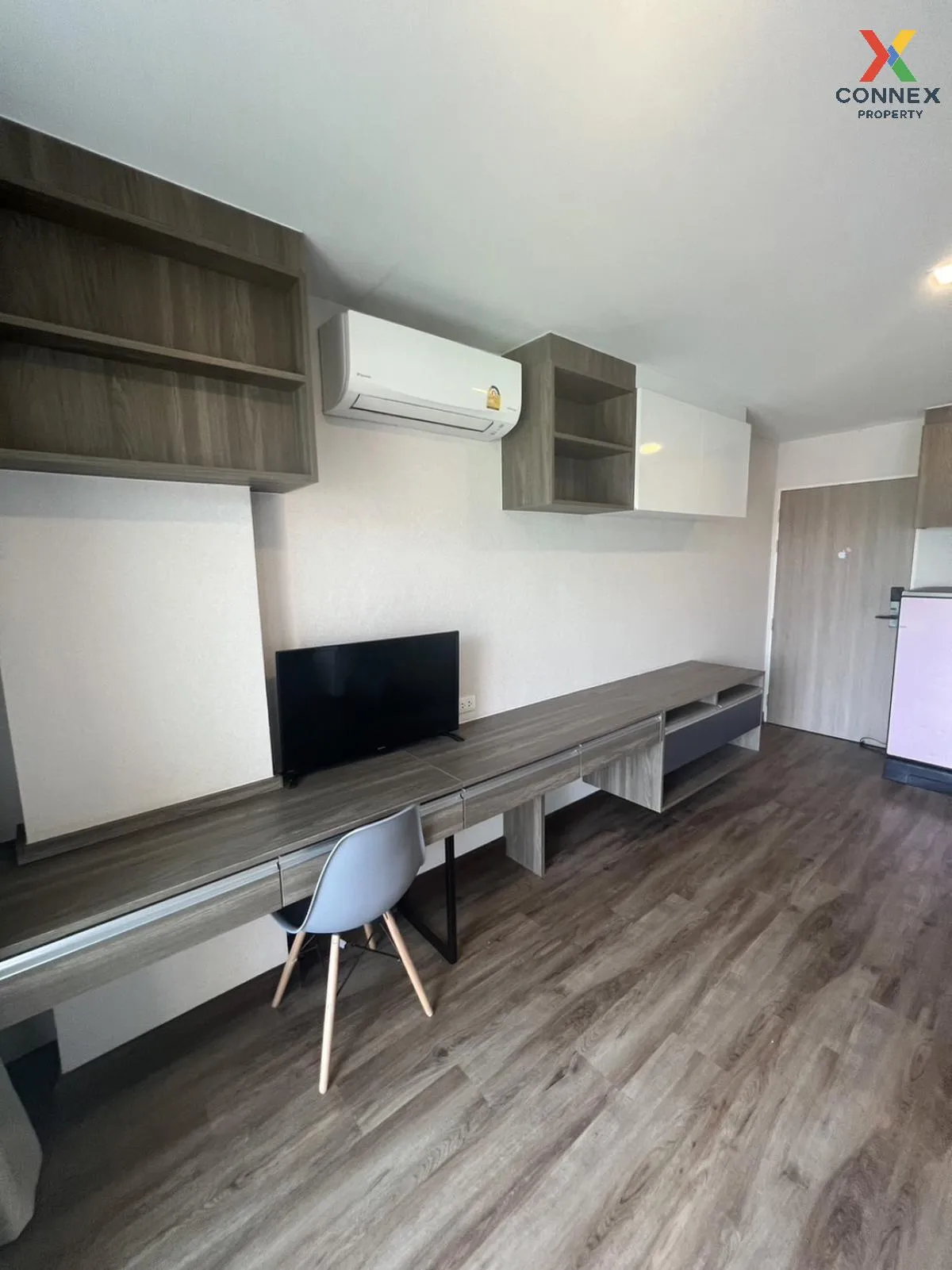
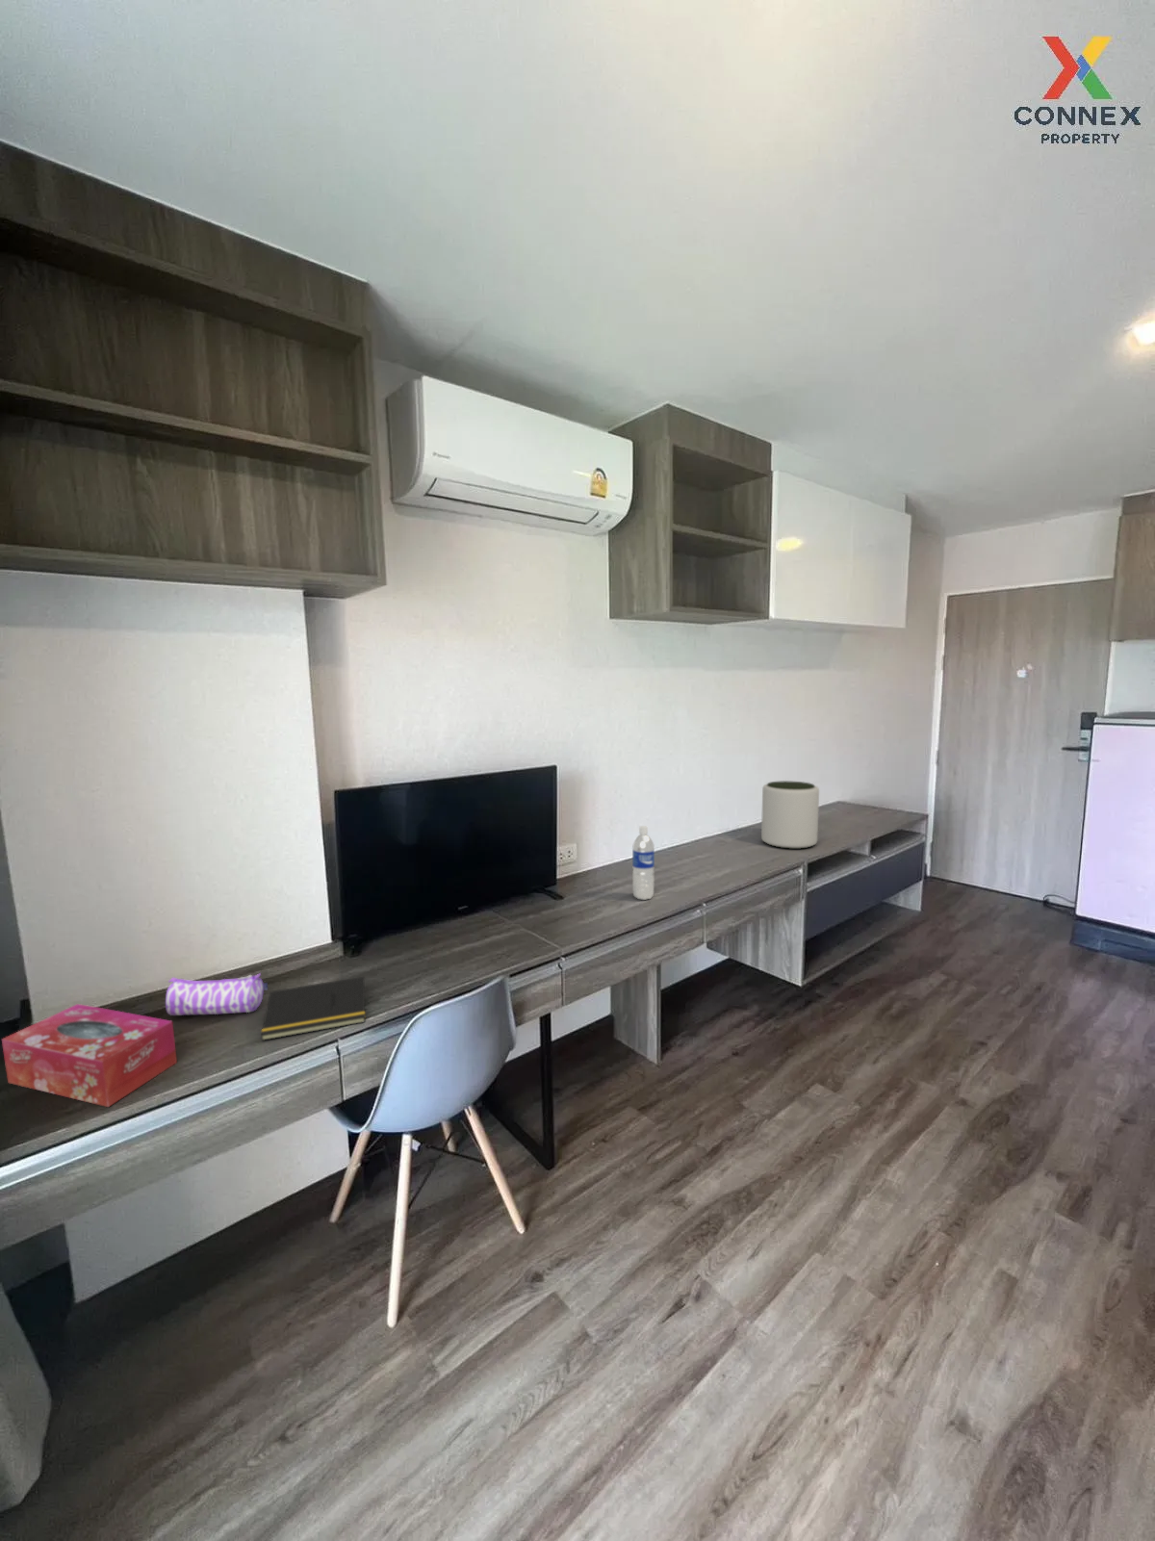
+ notepad [260,976,365,1041]
+ tissue box [1,1003,178,1108]
+ plant pot [761,780,820,849]
+ water bottle [631,825,655,900]
+ pencil case [165,972,268,1017]
